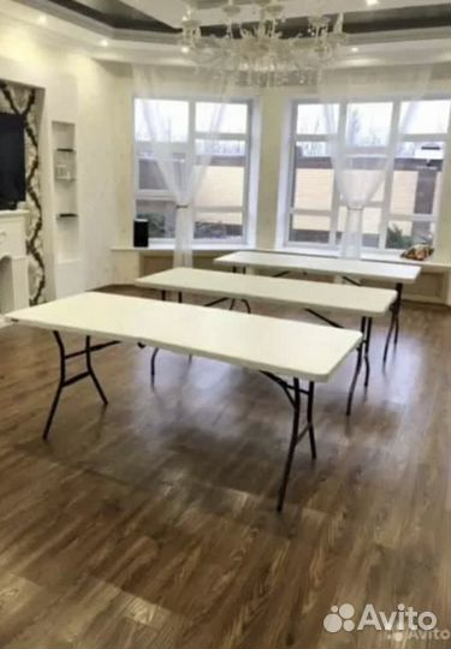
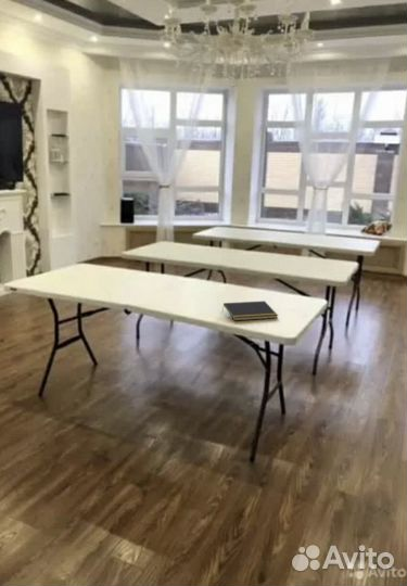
+ notepad [221,300,279,321]
